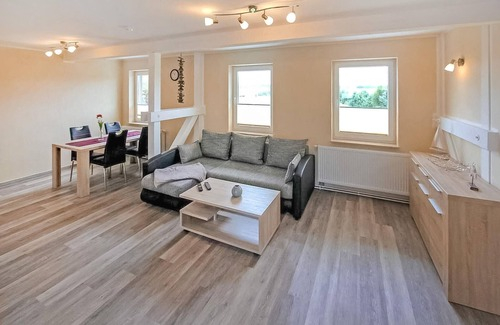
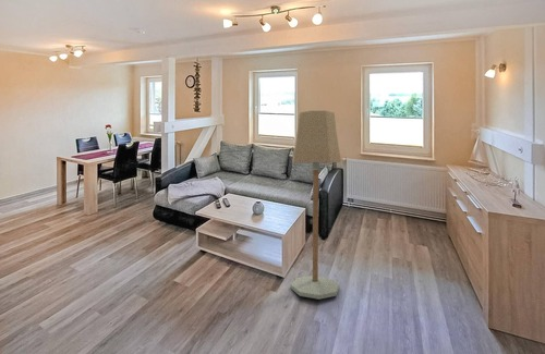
+ floor lamp [290,110,342,301]
